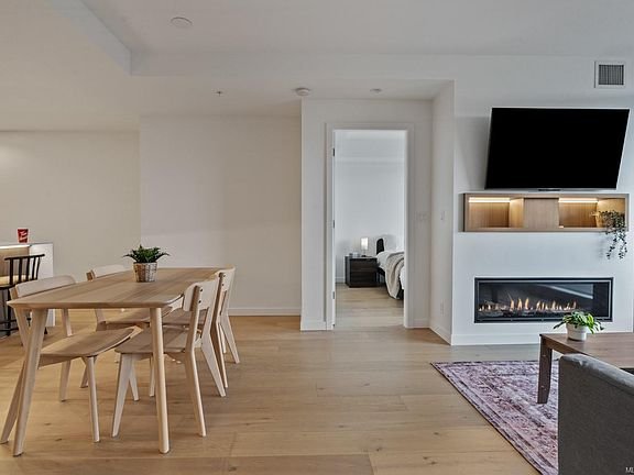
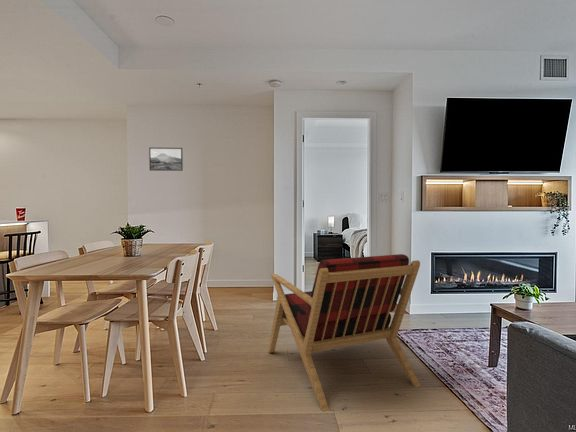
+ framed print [148,146,184,172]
+ armchair [267,253,422,413]
